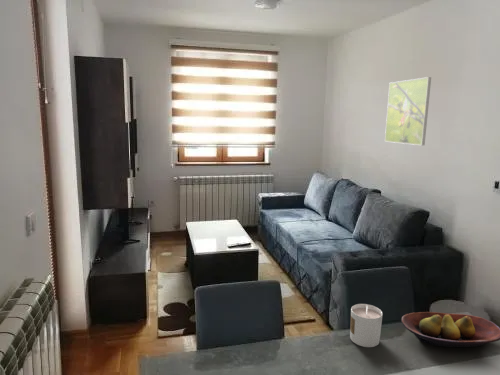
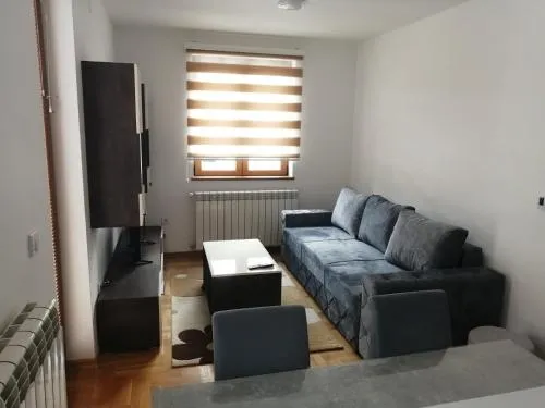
- candle [349,303,384,348]
- fruit bowl [401,311,500,348]
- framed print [384,76,432,146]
